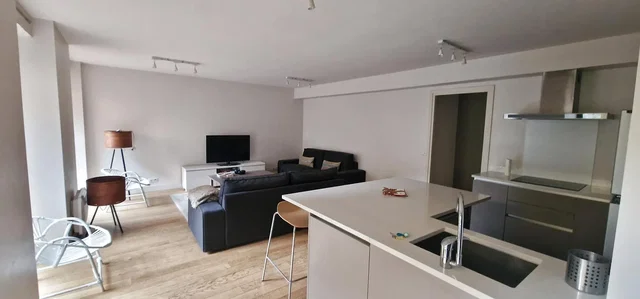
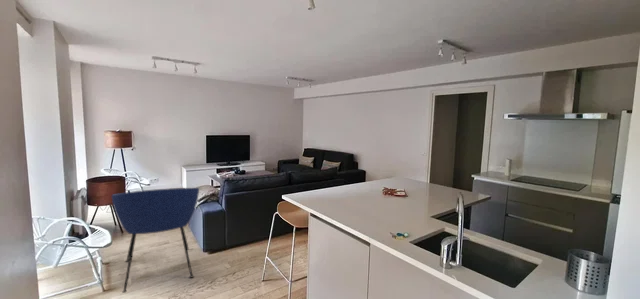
+ armchair [111,187,200,294]
